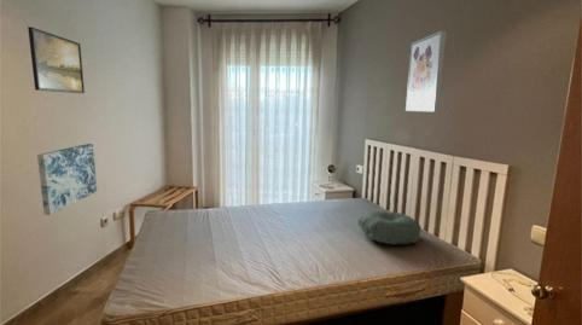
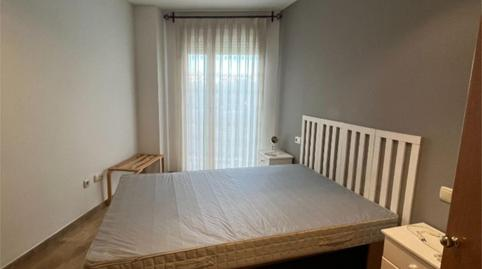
- wall art [36,143,98,216]
- pillow [356,209,423,245]
- wall art [405,29,448,112]
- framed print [27,25,86,94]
